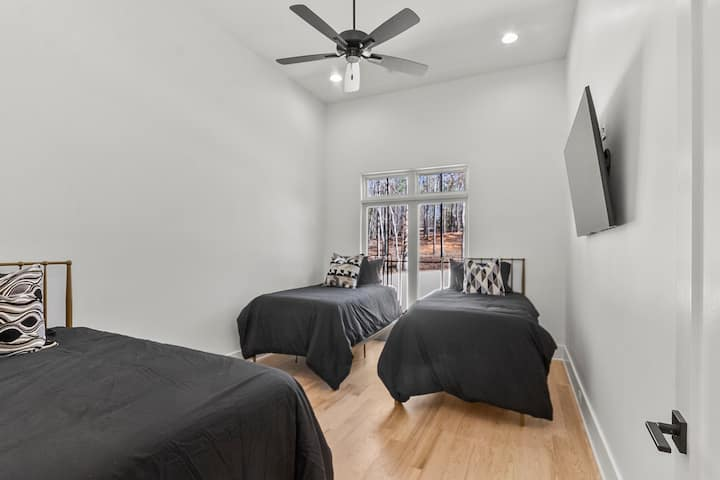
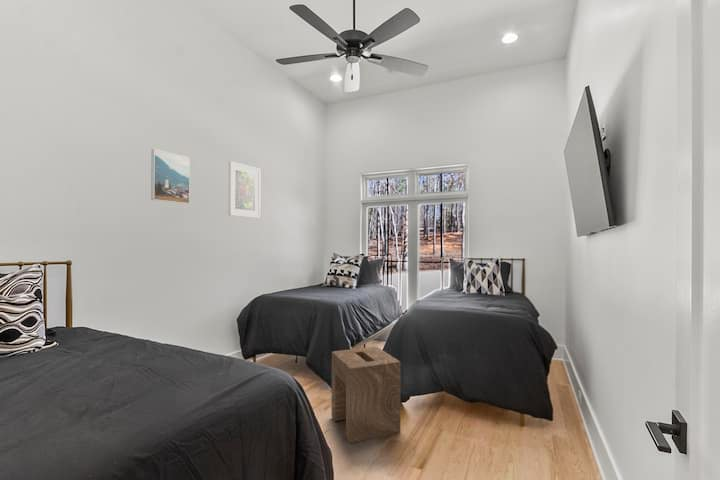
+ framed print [228,160,261,219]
+ stool [331,345,402,444]
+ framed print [150,148,191,205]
